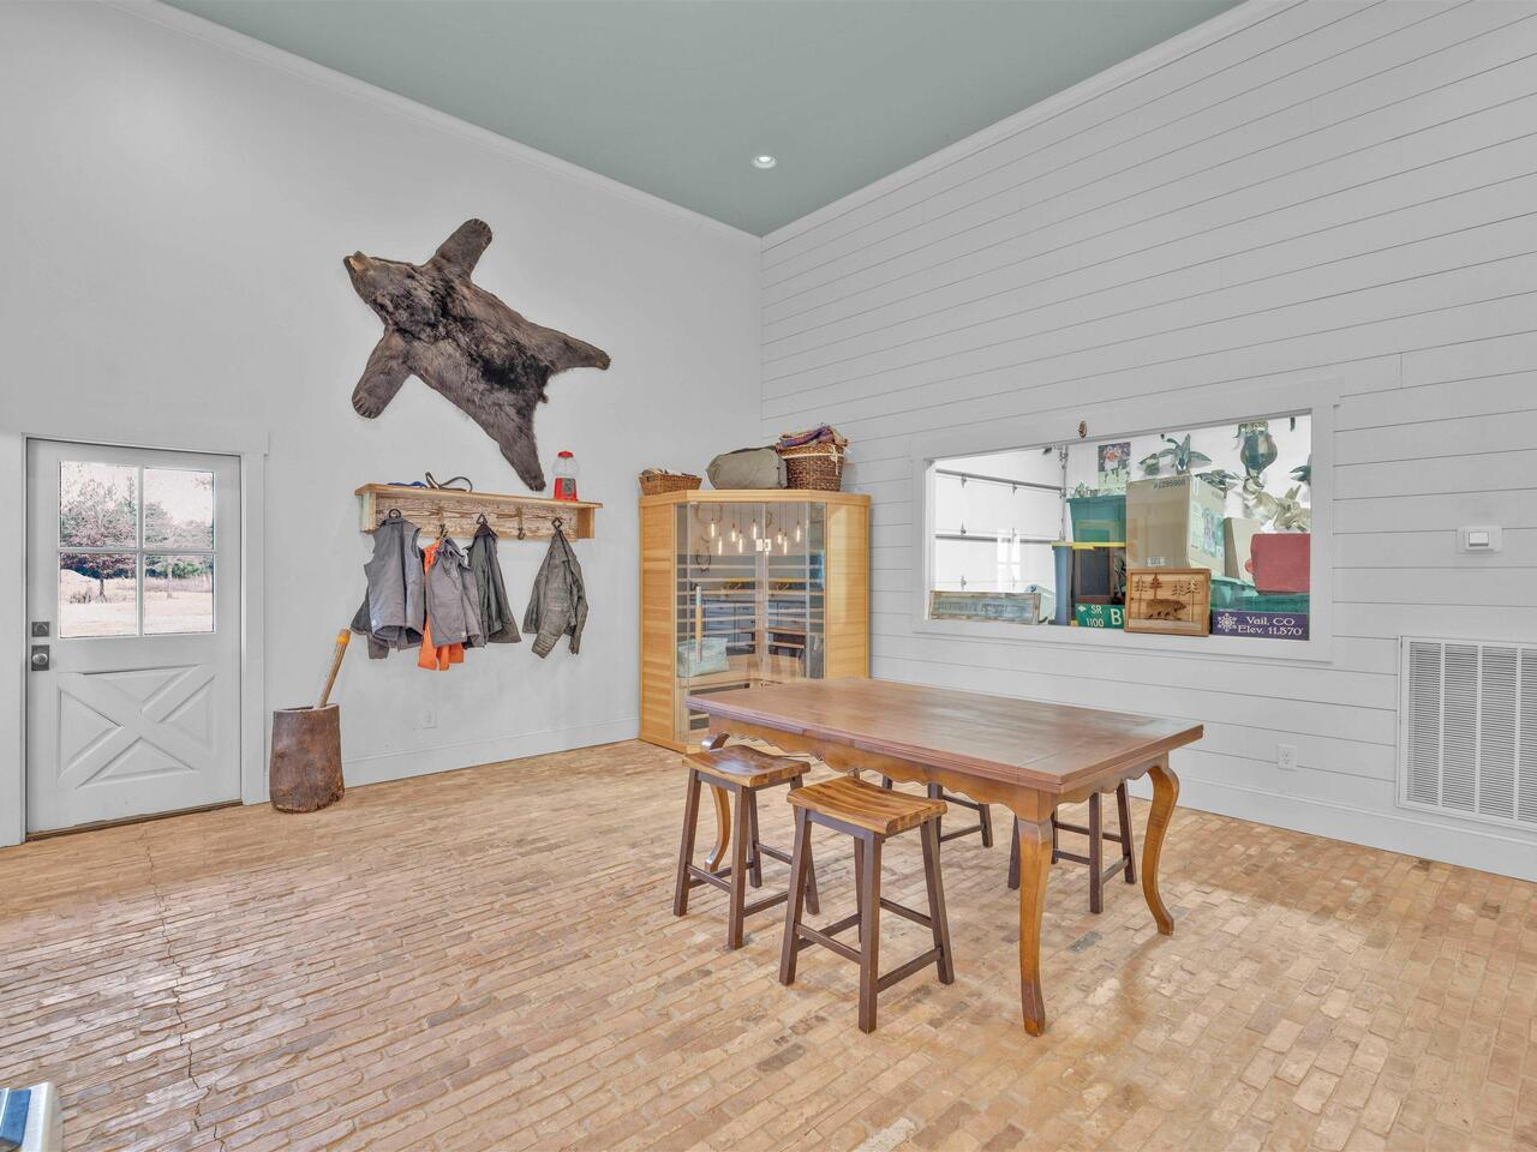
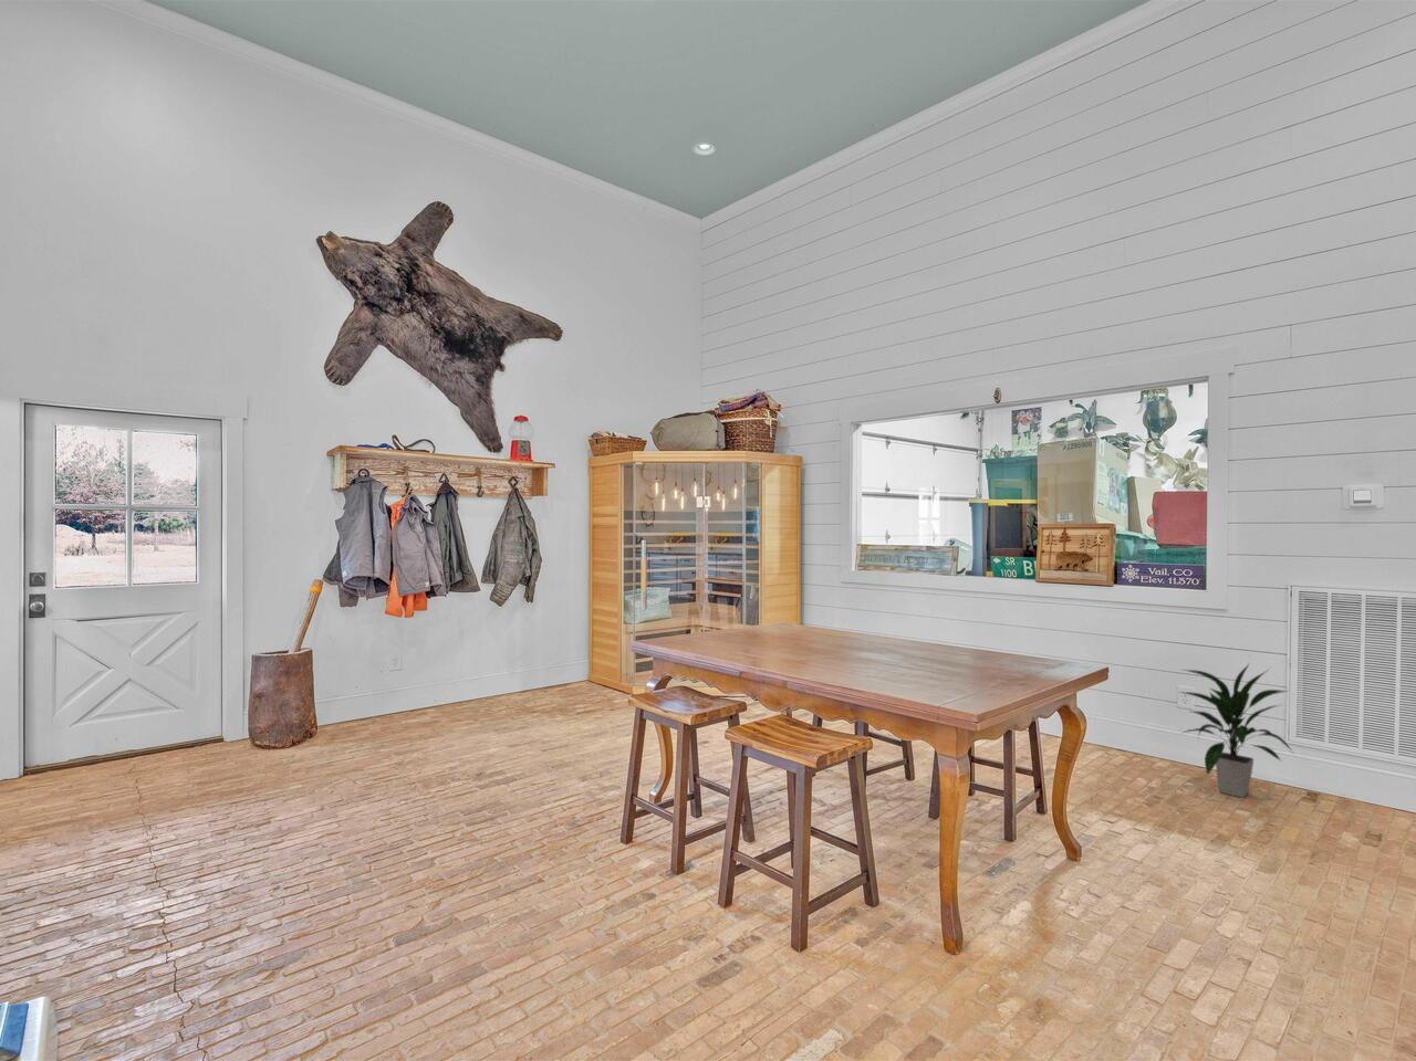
+ indoor plant [1177,663,1297,799]
